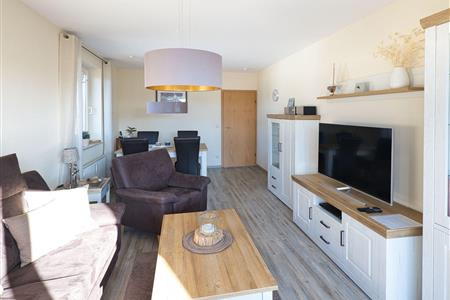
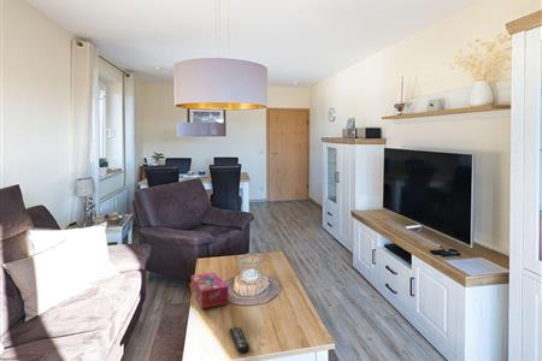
+ tissue box [190,271,229,309]
+ remote control [229,326,251,355]
